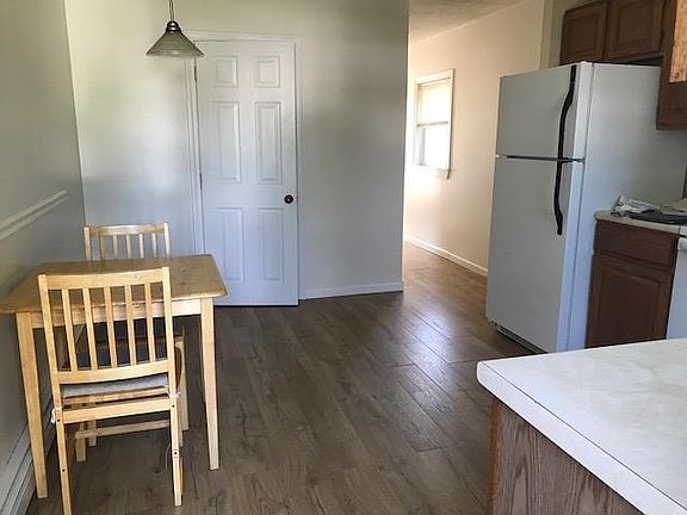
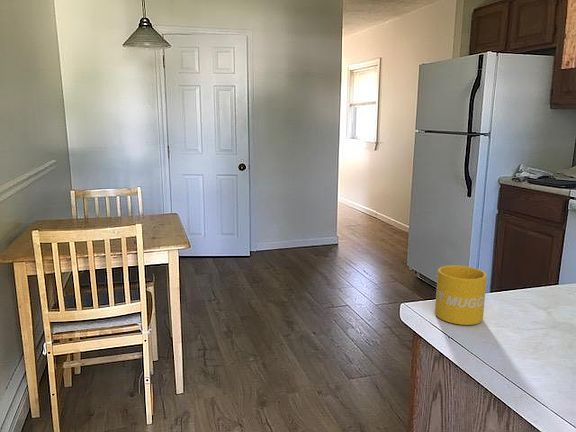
+ mug [434,264,488,326]
